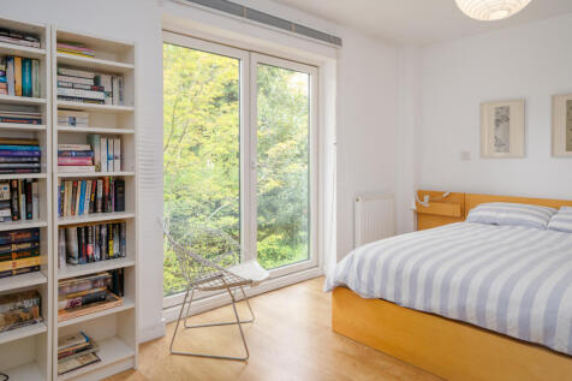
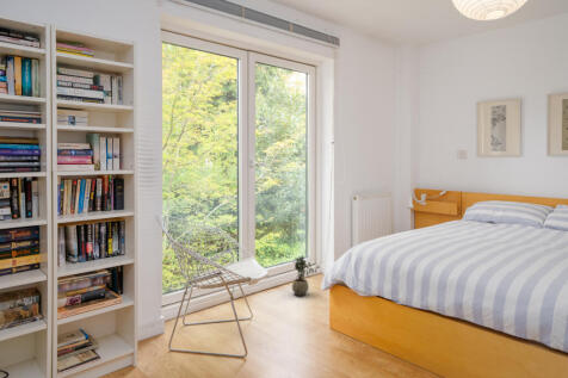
+ potted plant [291,254,320,297]
